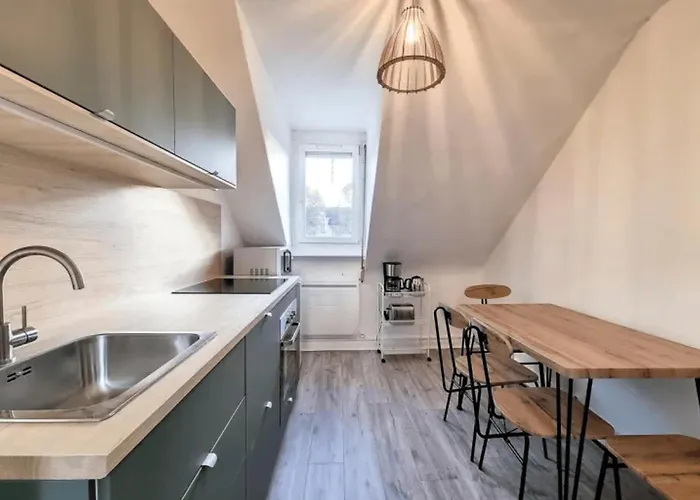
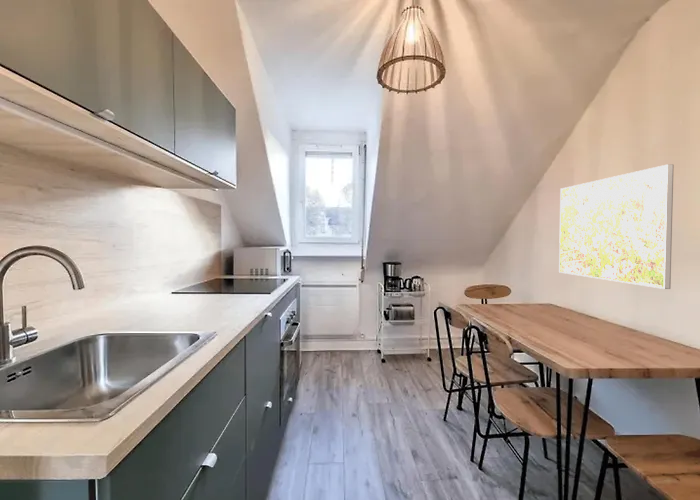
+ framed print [558,163,675,290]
